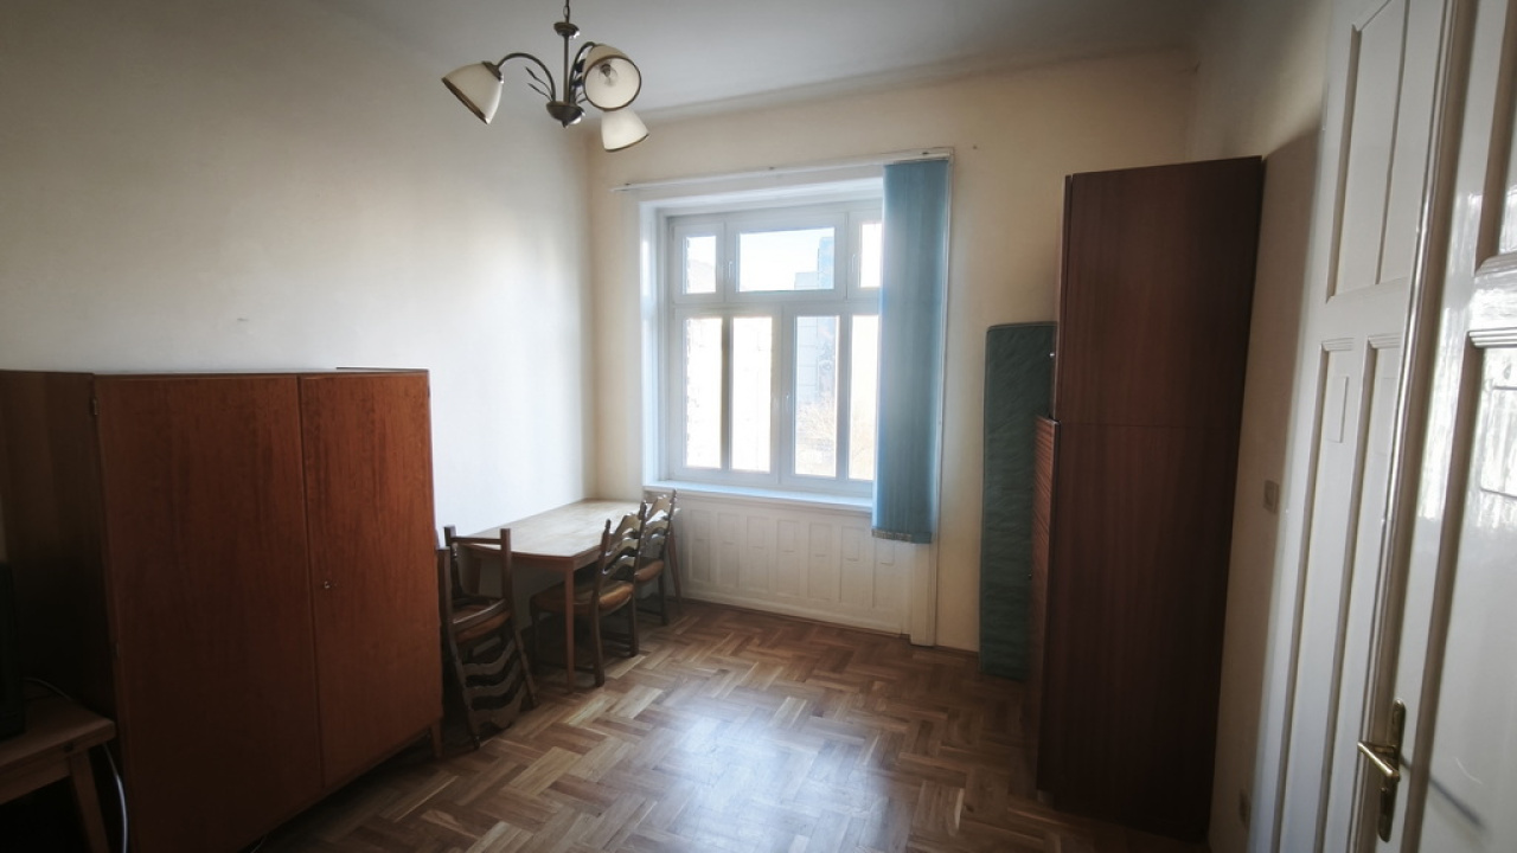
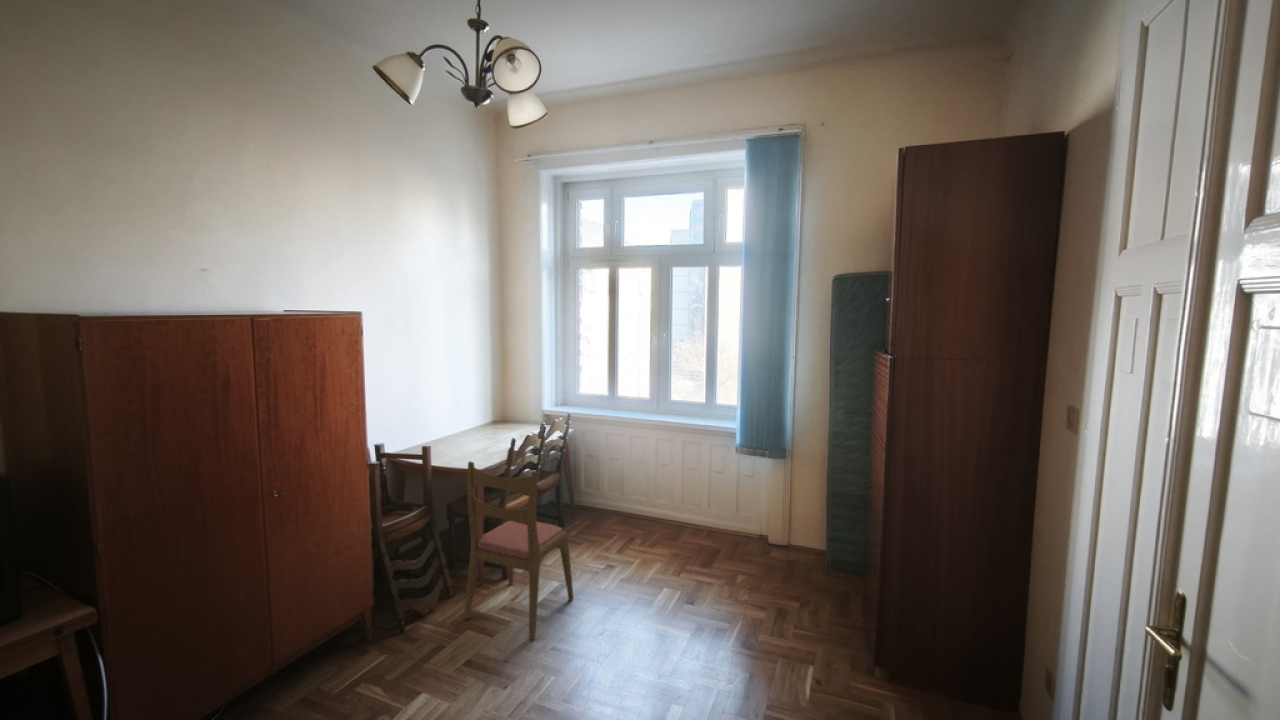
+ dining chair [463,461,575,641]
